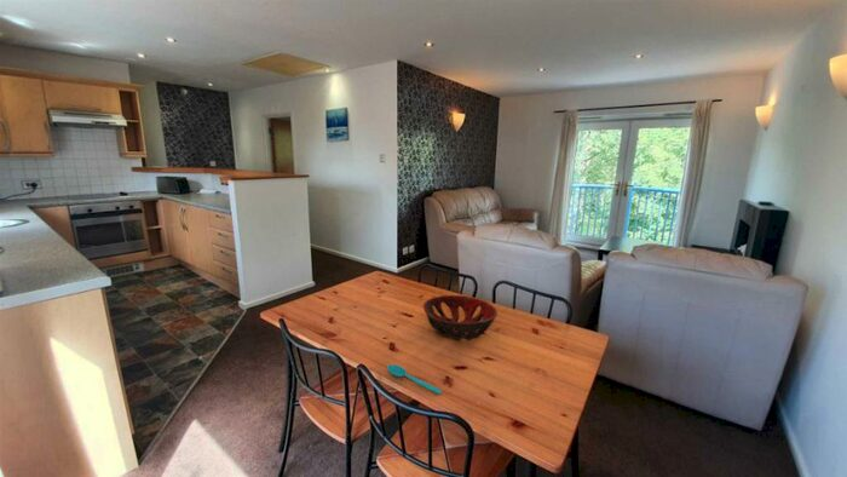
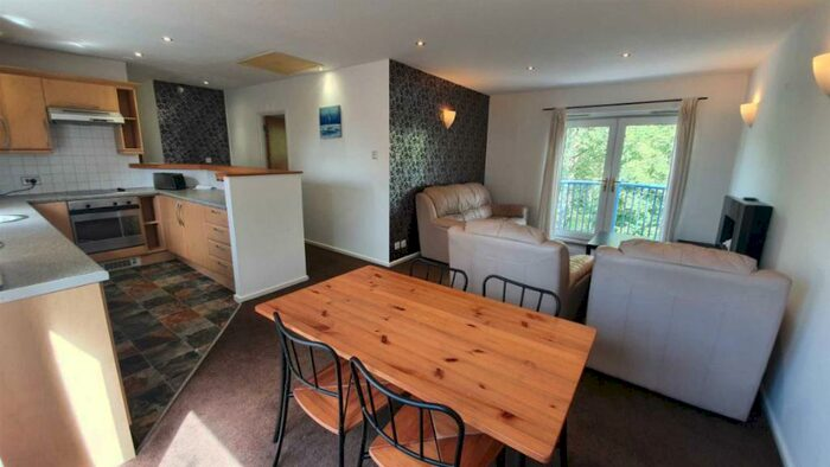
- decorative bowl [422,294,499,340]
- spoon [386,363,443,396]
